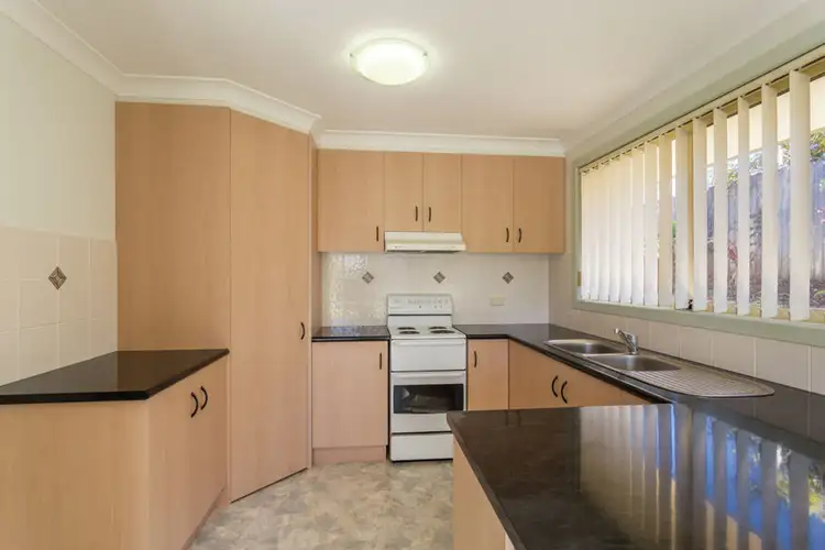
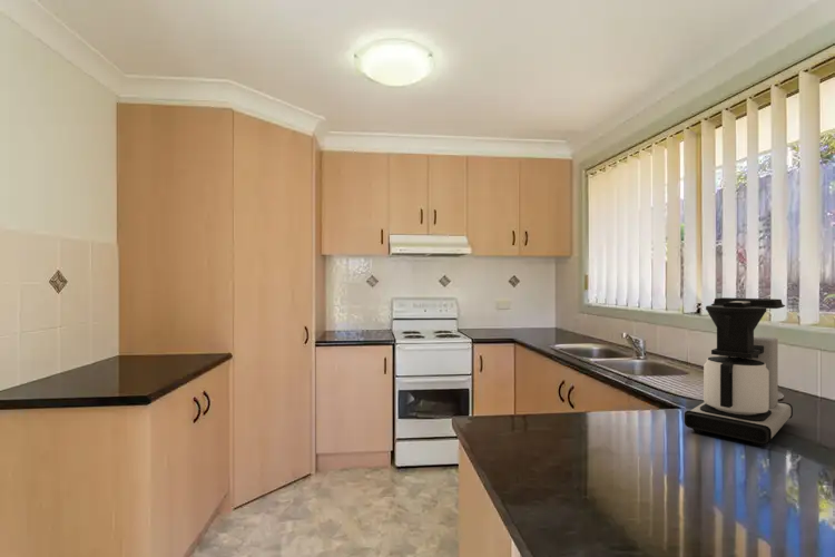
+ coffee maker [684,296,794,447]
